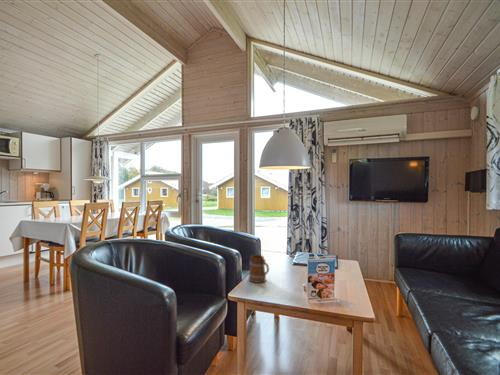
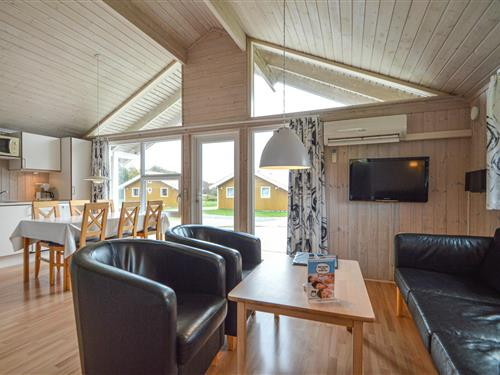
- mug [248,254,270,284]
